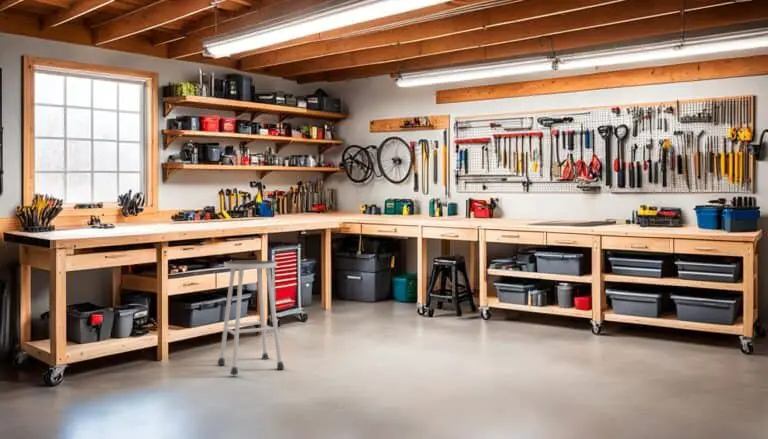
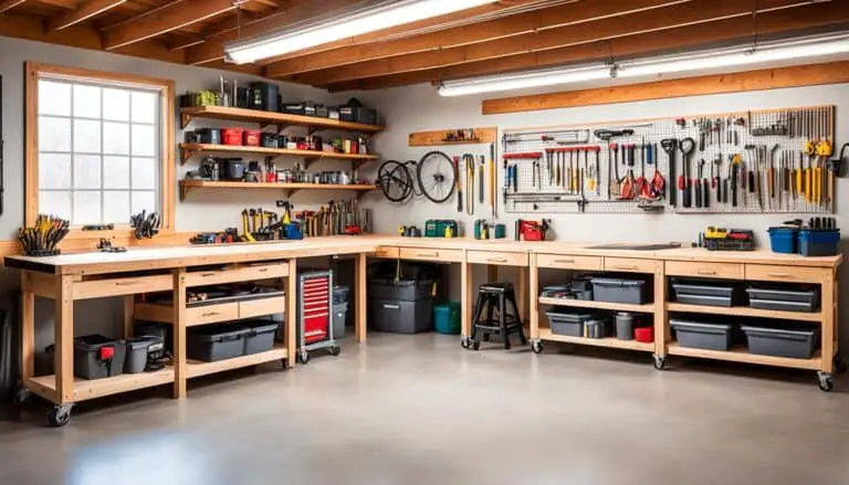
- stool [217,260,285,376]
